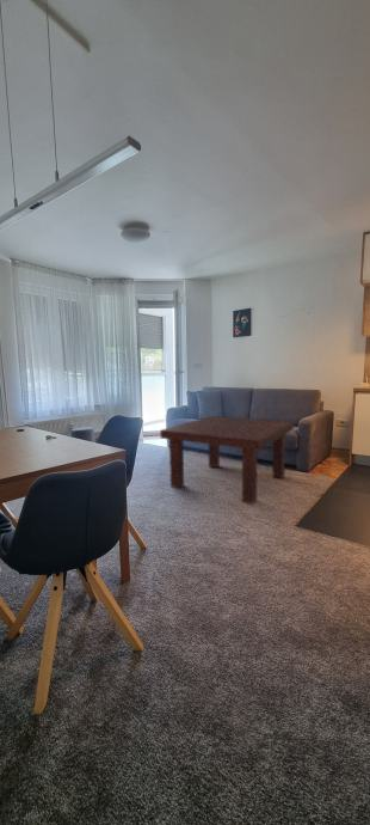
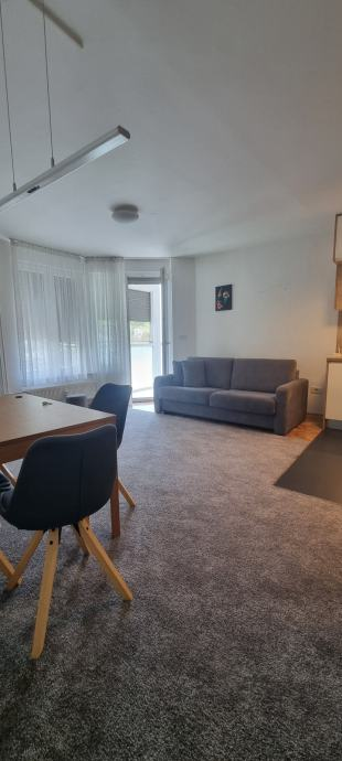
- coffee table [159,415,295,506]
